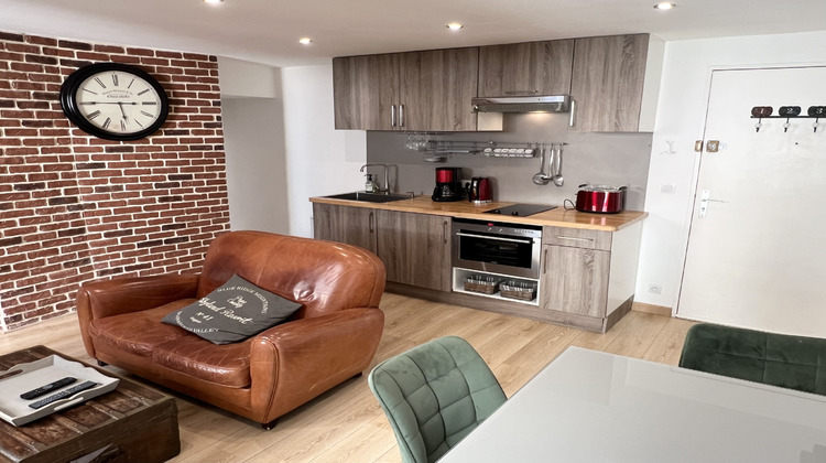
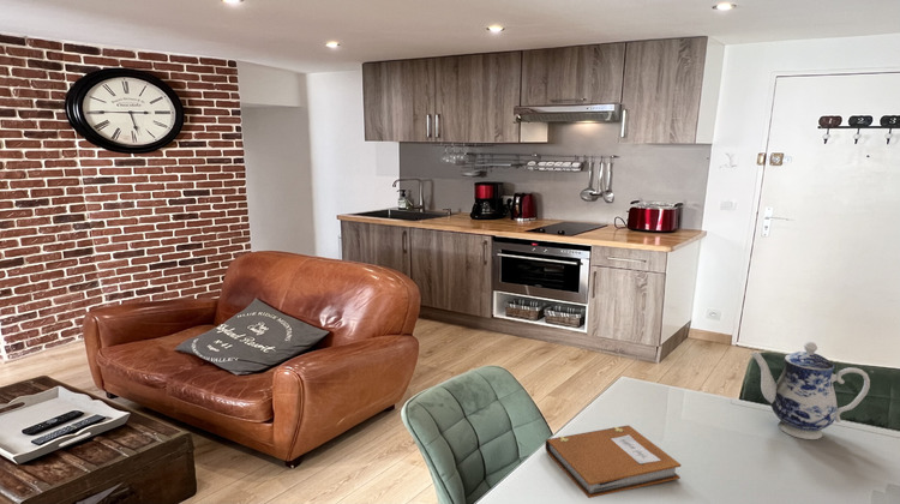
+ notebook [544,424,683,499]
+ teapot [749,341,871,440]
